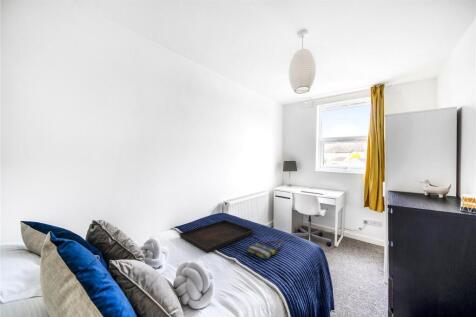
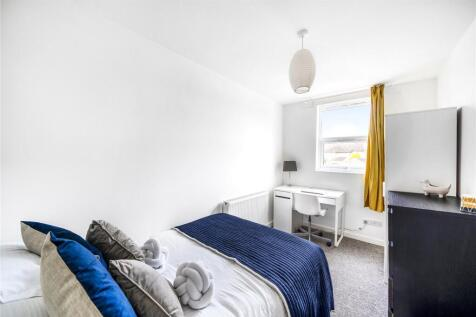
- serving tray [178,219,255,254]
- tote bag [246,235,283,261]
